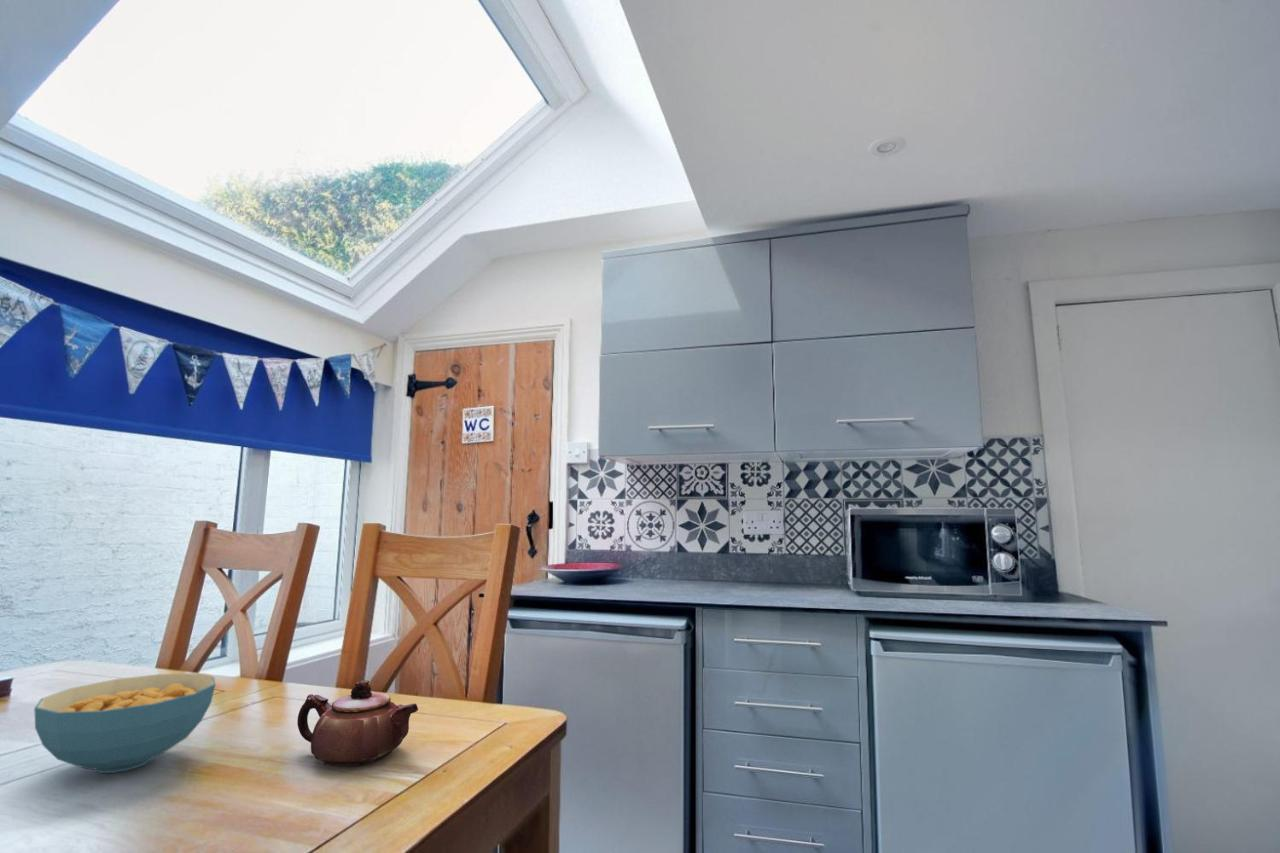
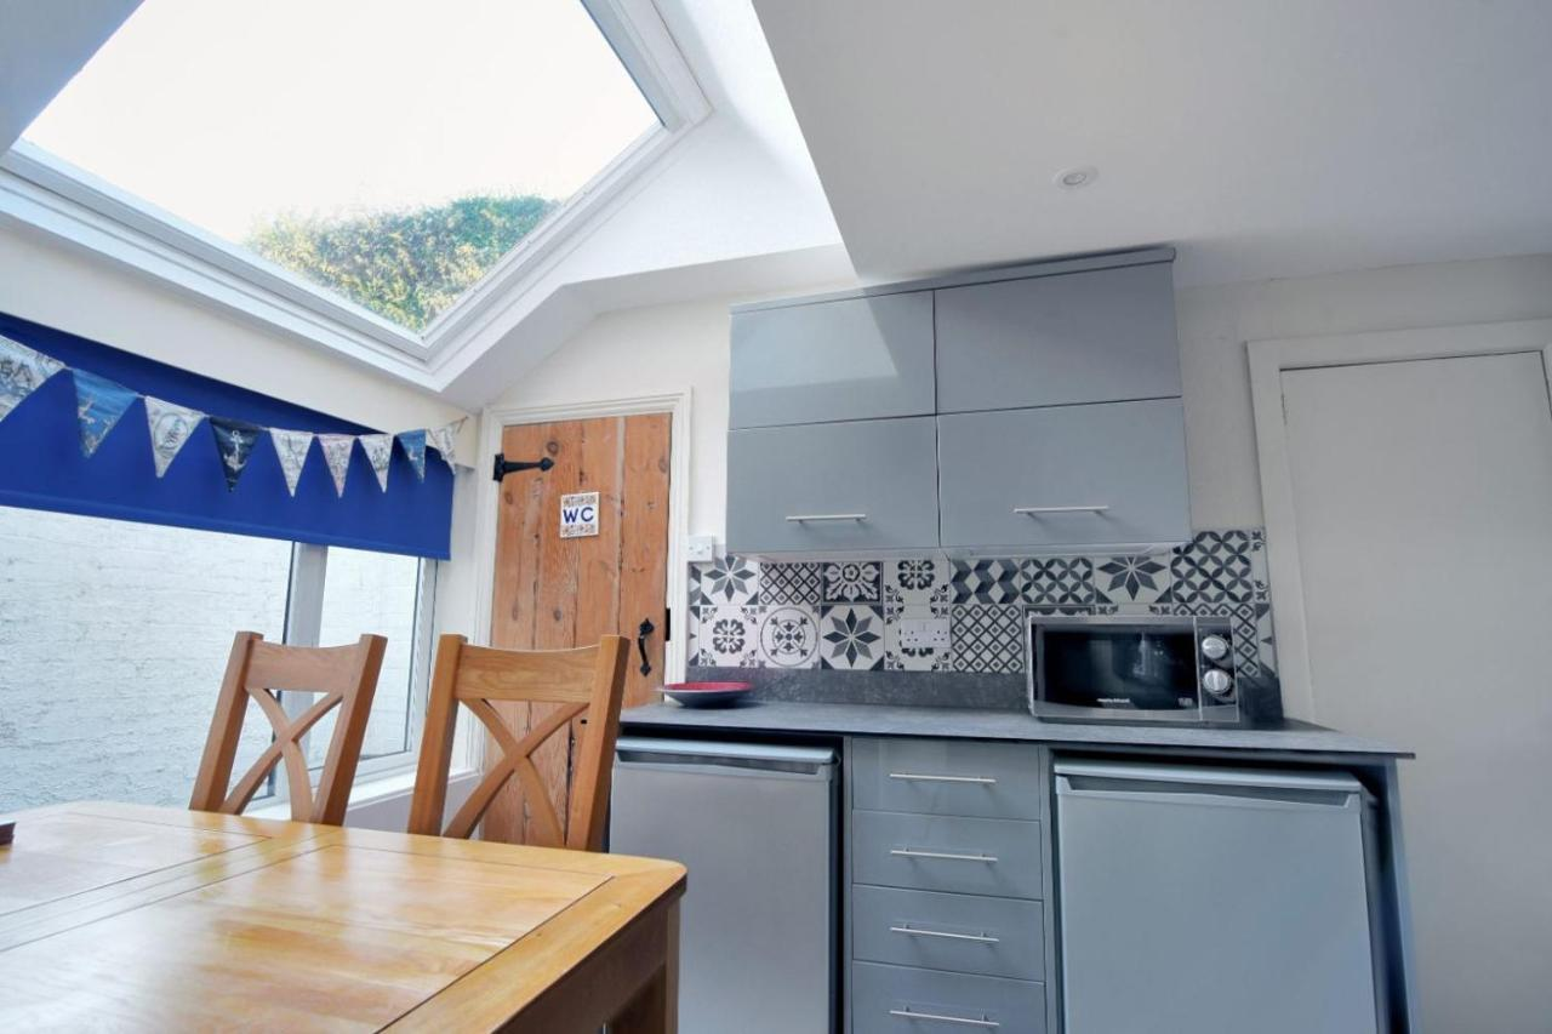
- teapot [296,679,419,767]
- cereal bowl [33,673,217,774]
